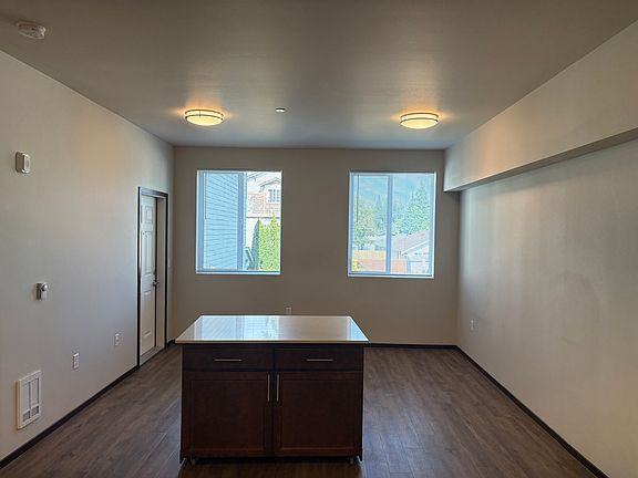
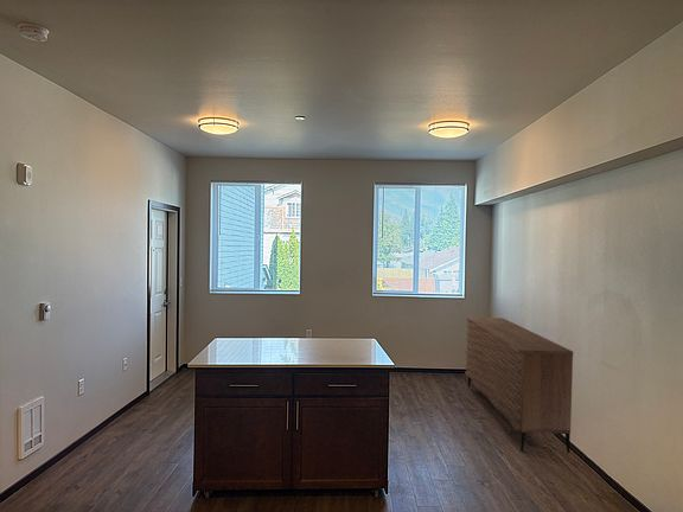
+ sideboard [464,316,574,454]
